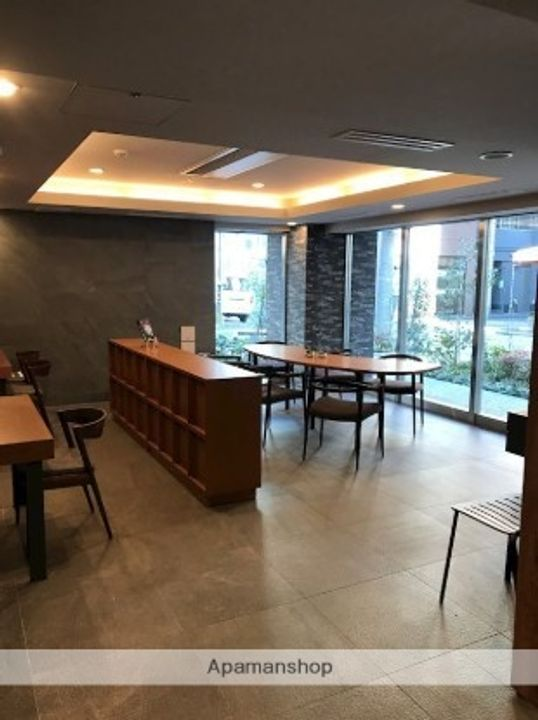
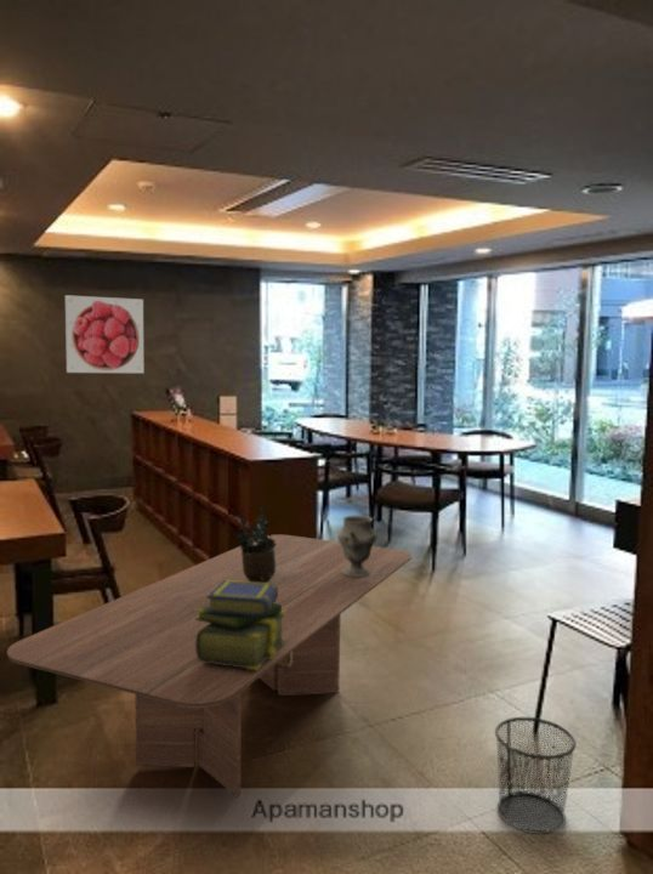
+ potted plant [232,505,277,583]
+ dining table [6,534,413,798]
+ decorative vase [336,515,377,577]
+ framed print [64,294,146,374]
+ waste bin [494,716,578,835]
+ stack of books [195,580,285,670]
